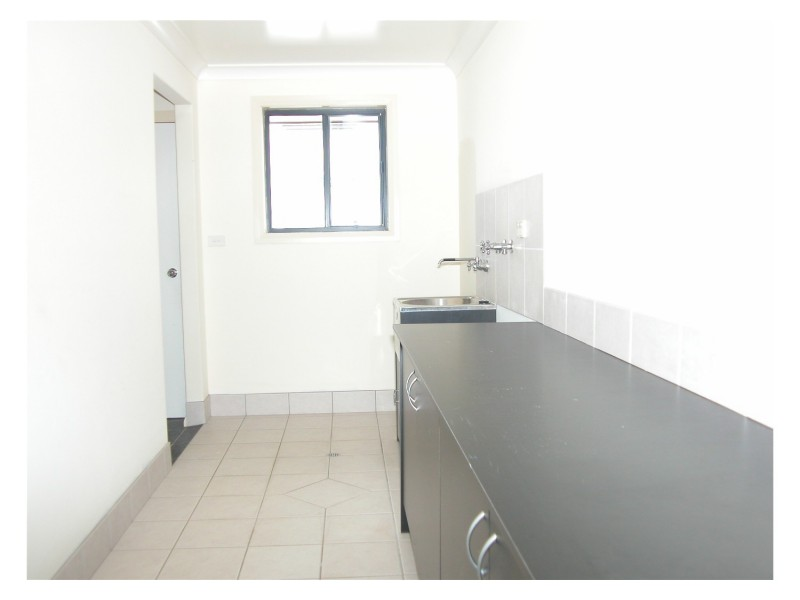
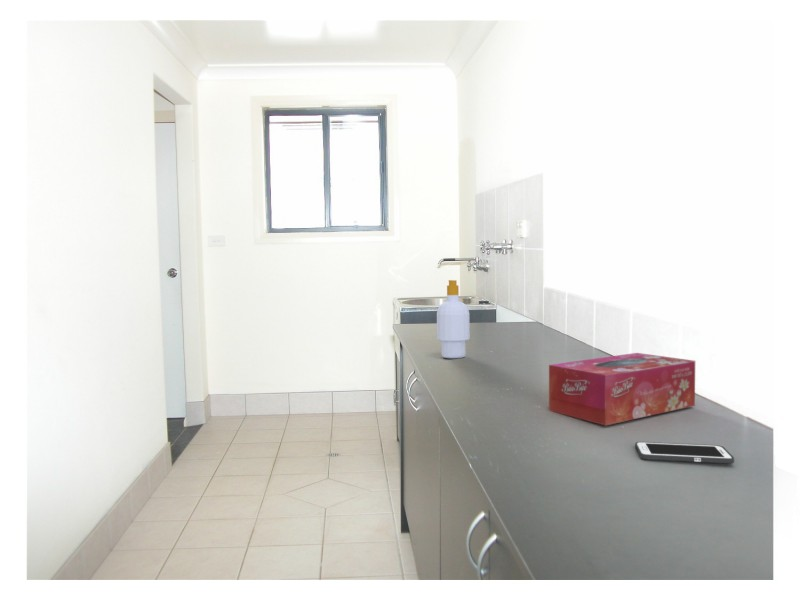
+ soap bottle [436,279,471,359]
+ cell phone [634,441,735,464]
+ tissue box [548,352,696,426]
